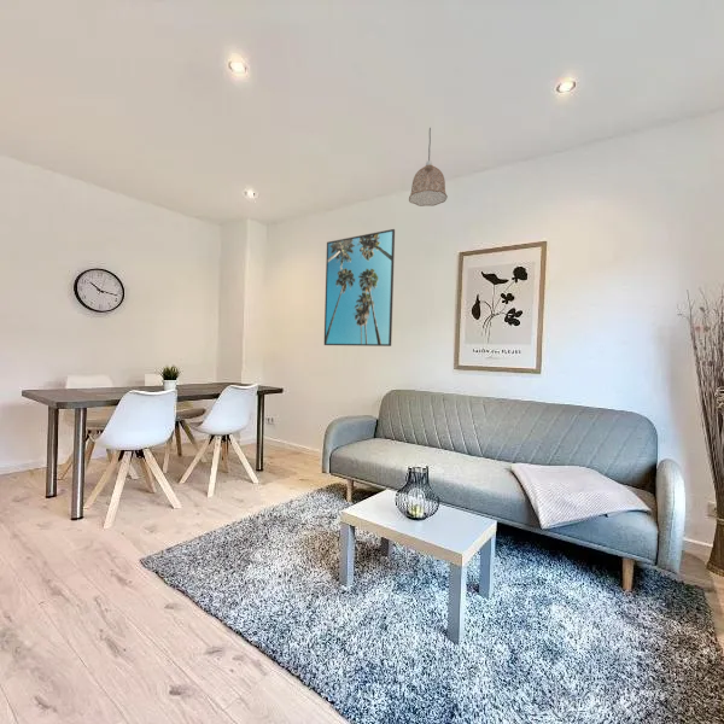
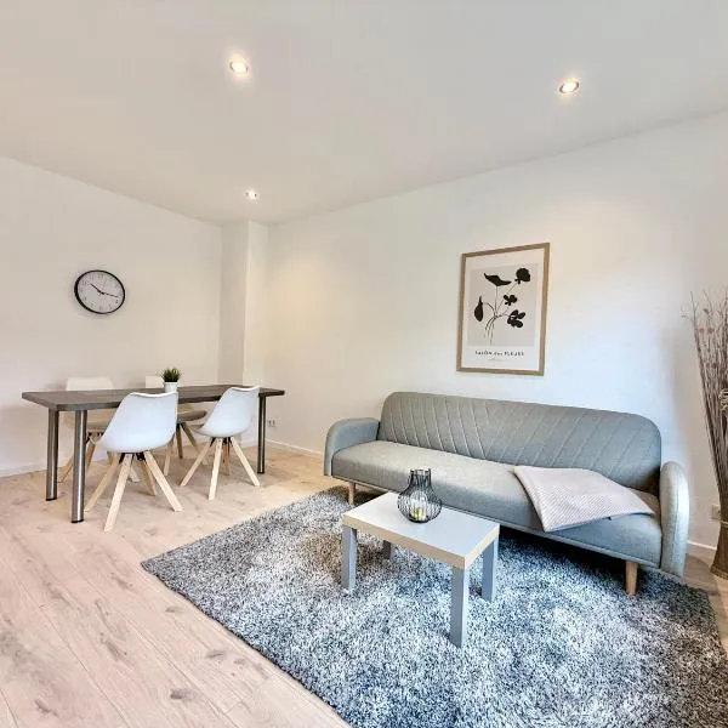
- pendant lamp [408,127,449,208]
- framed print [323,228,396,348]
